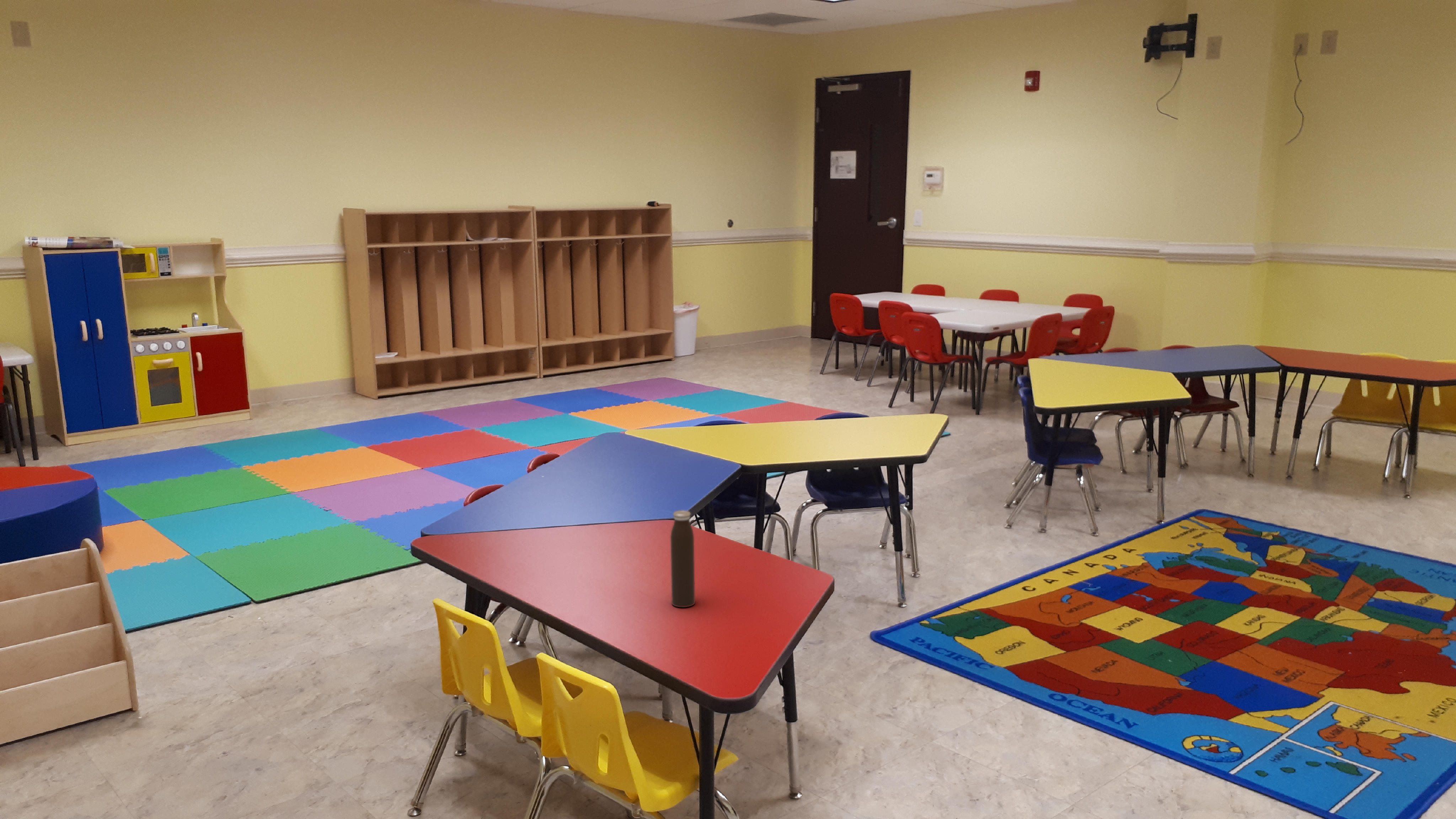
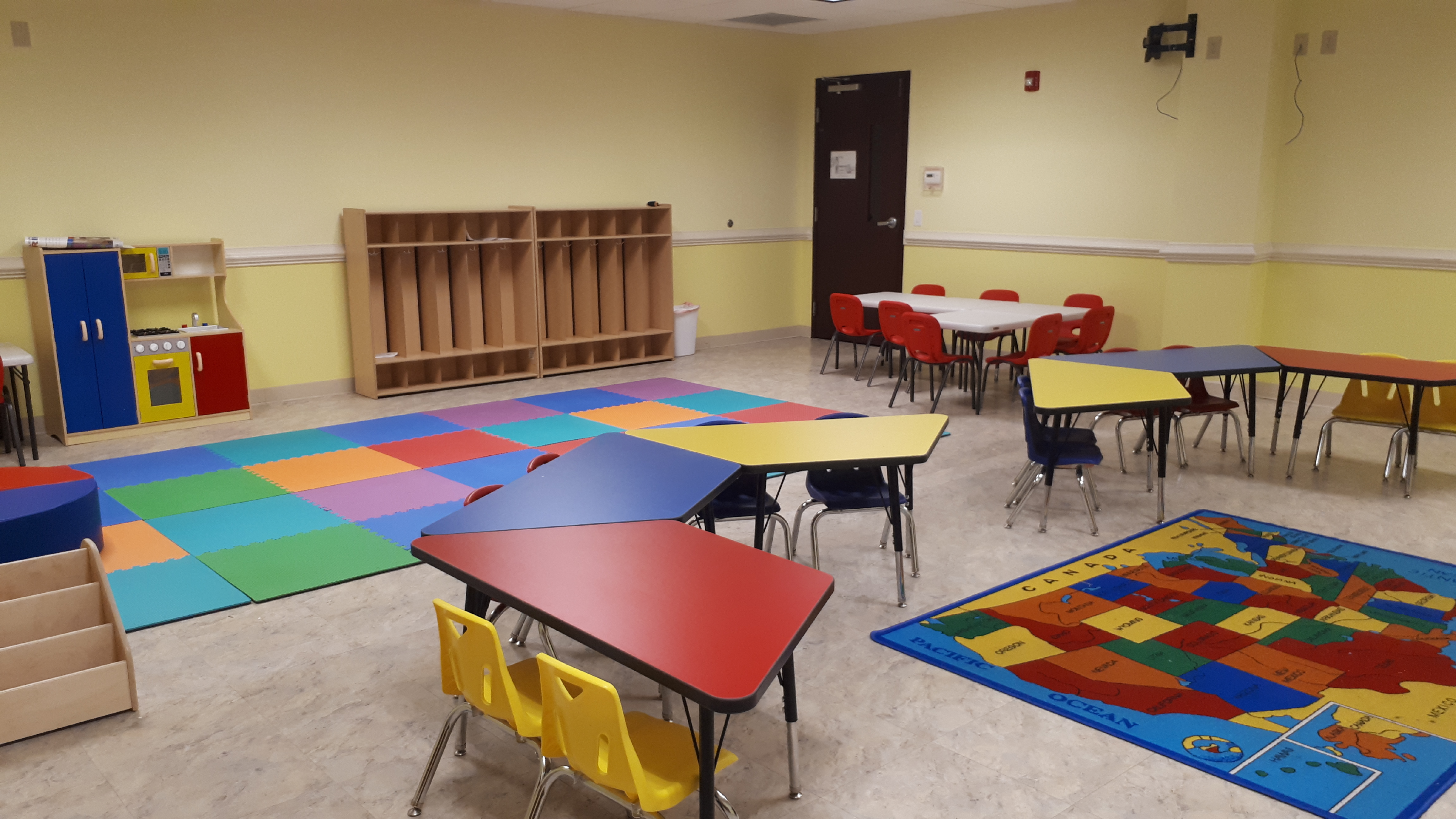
- water bottle [670,510,695,608]
